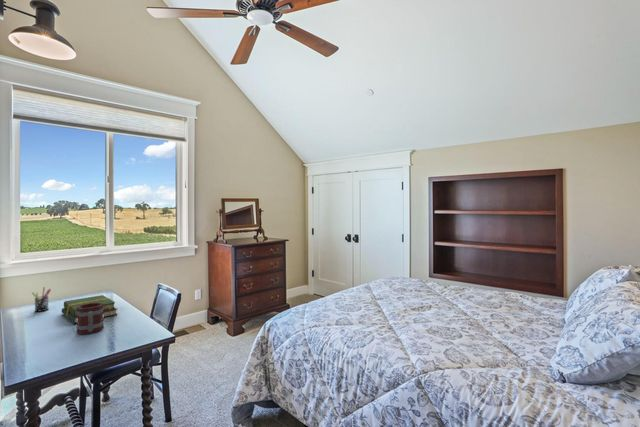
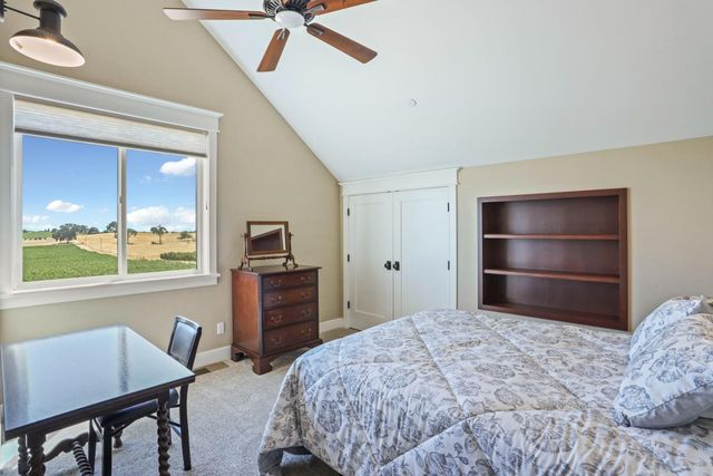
- pen holder [31,286,52,313]
- mug [76,302,105,335]
- book [61,294,118,324]
